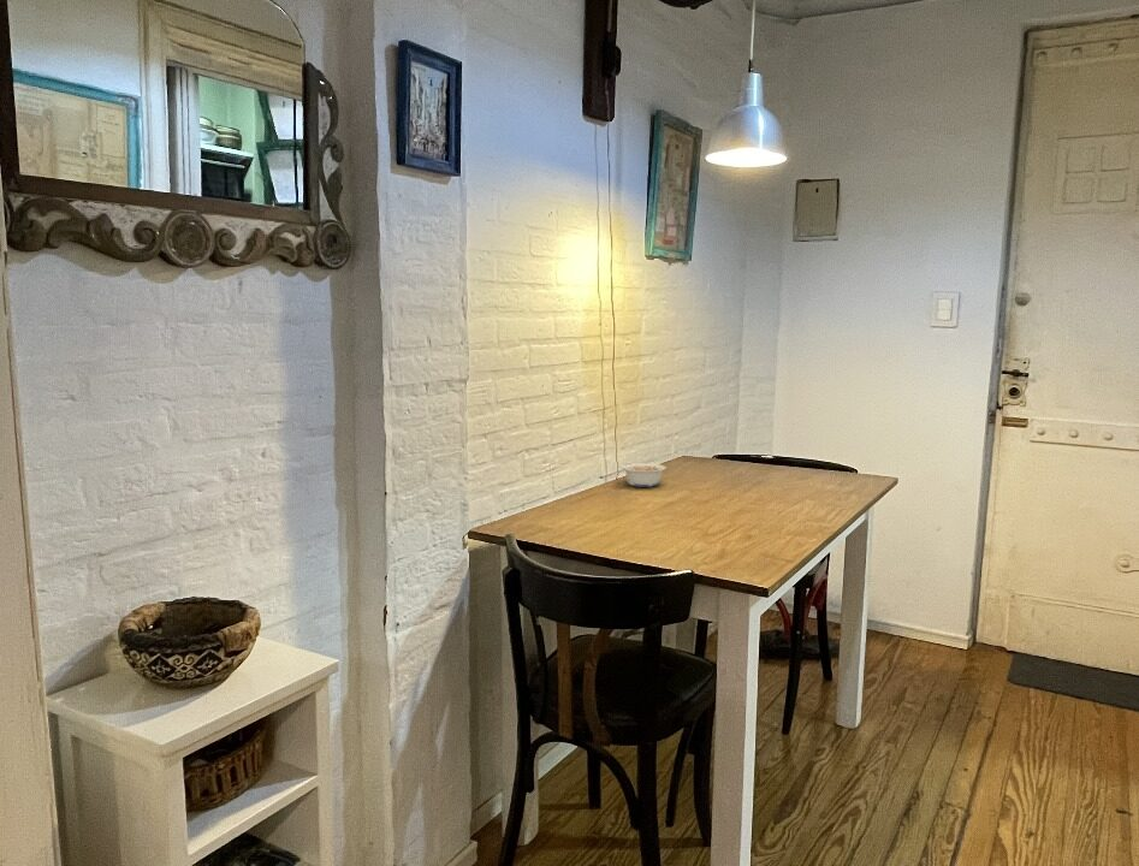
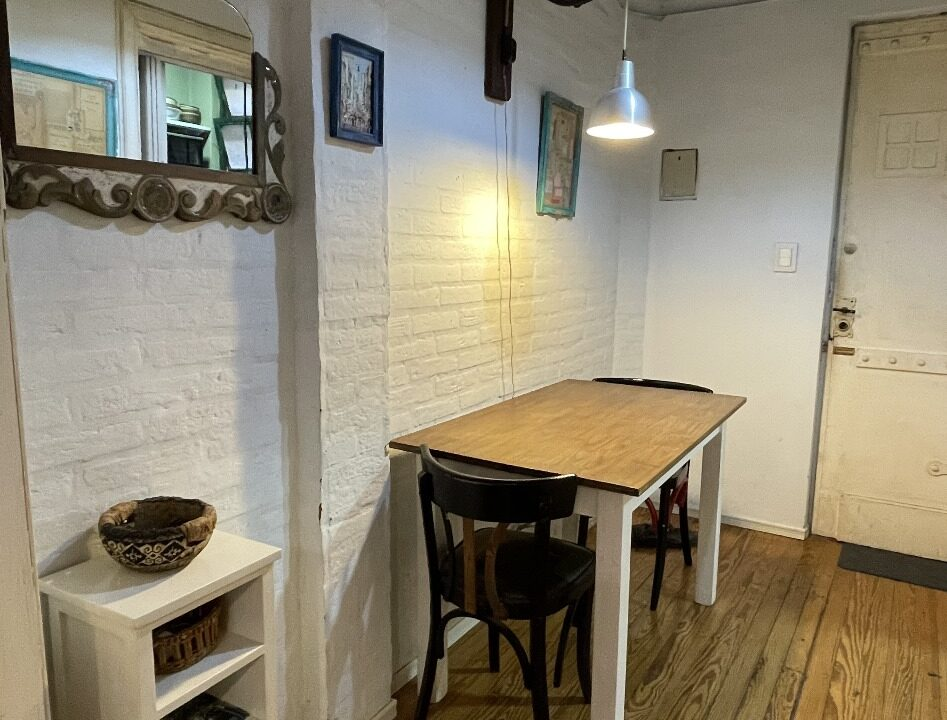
- legume [618,462,668,488]
